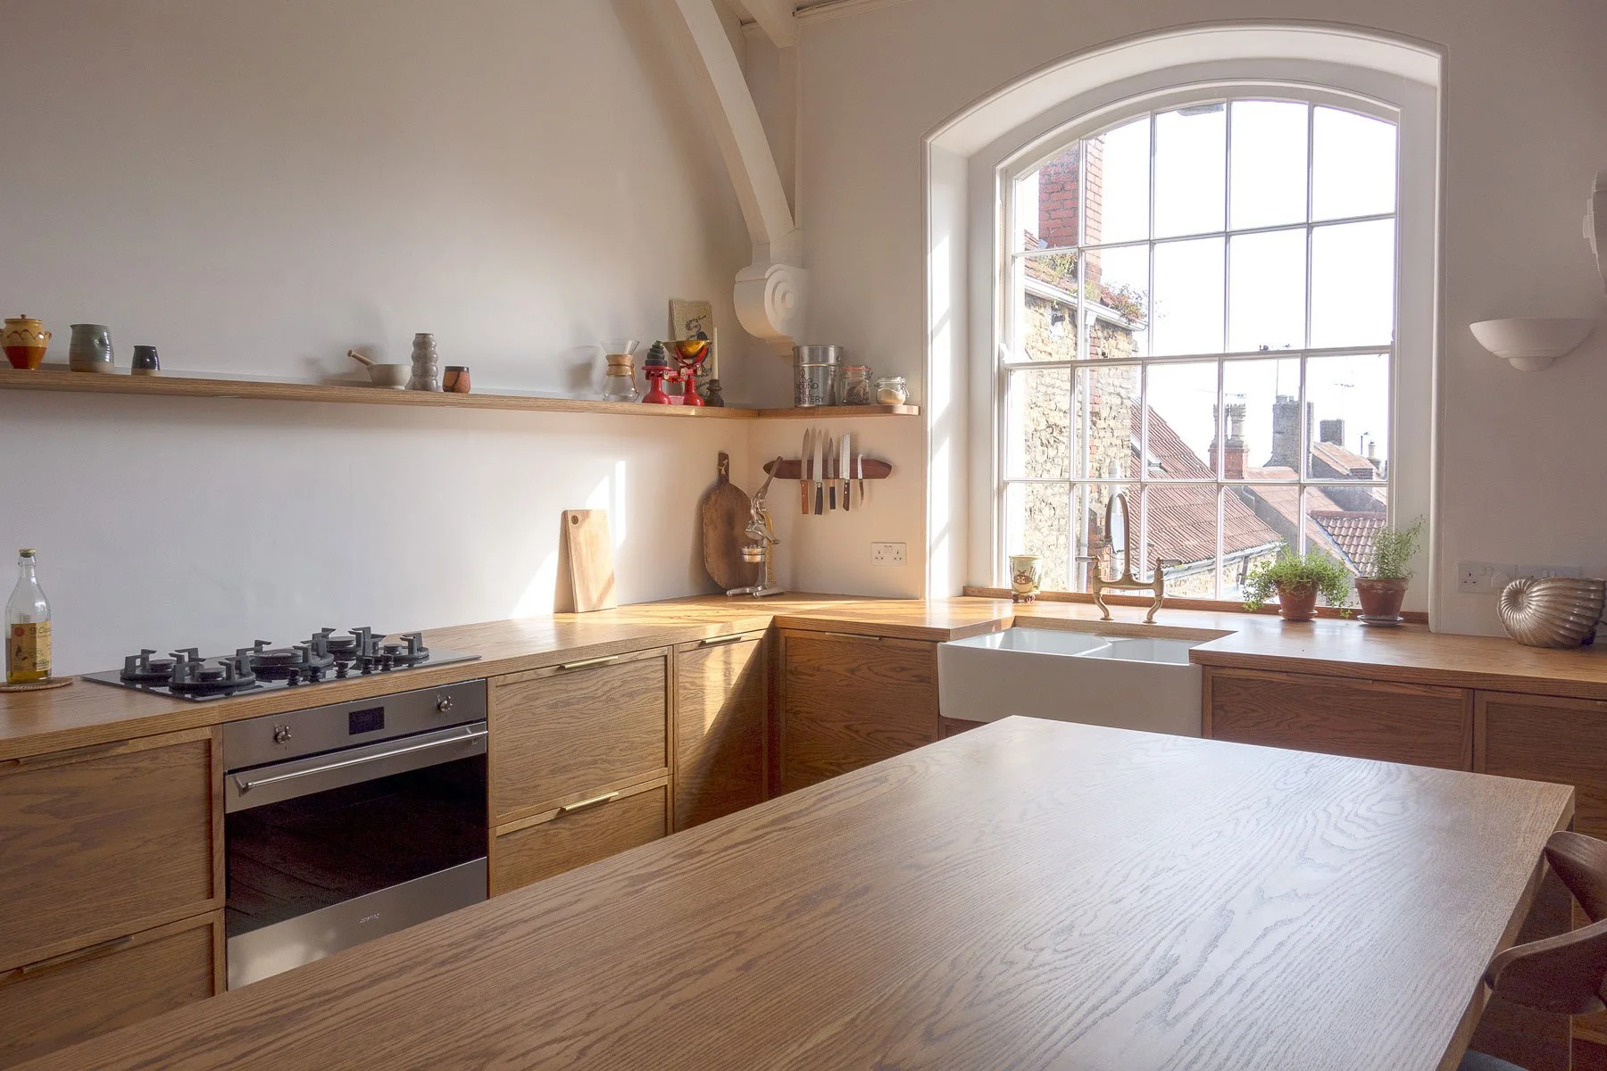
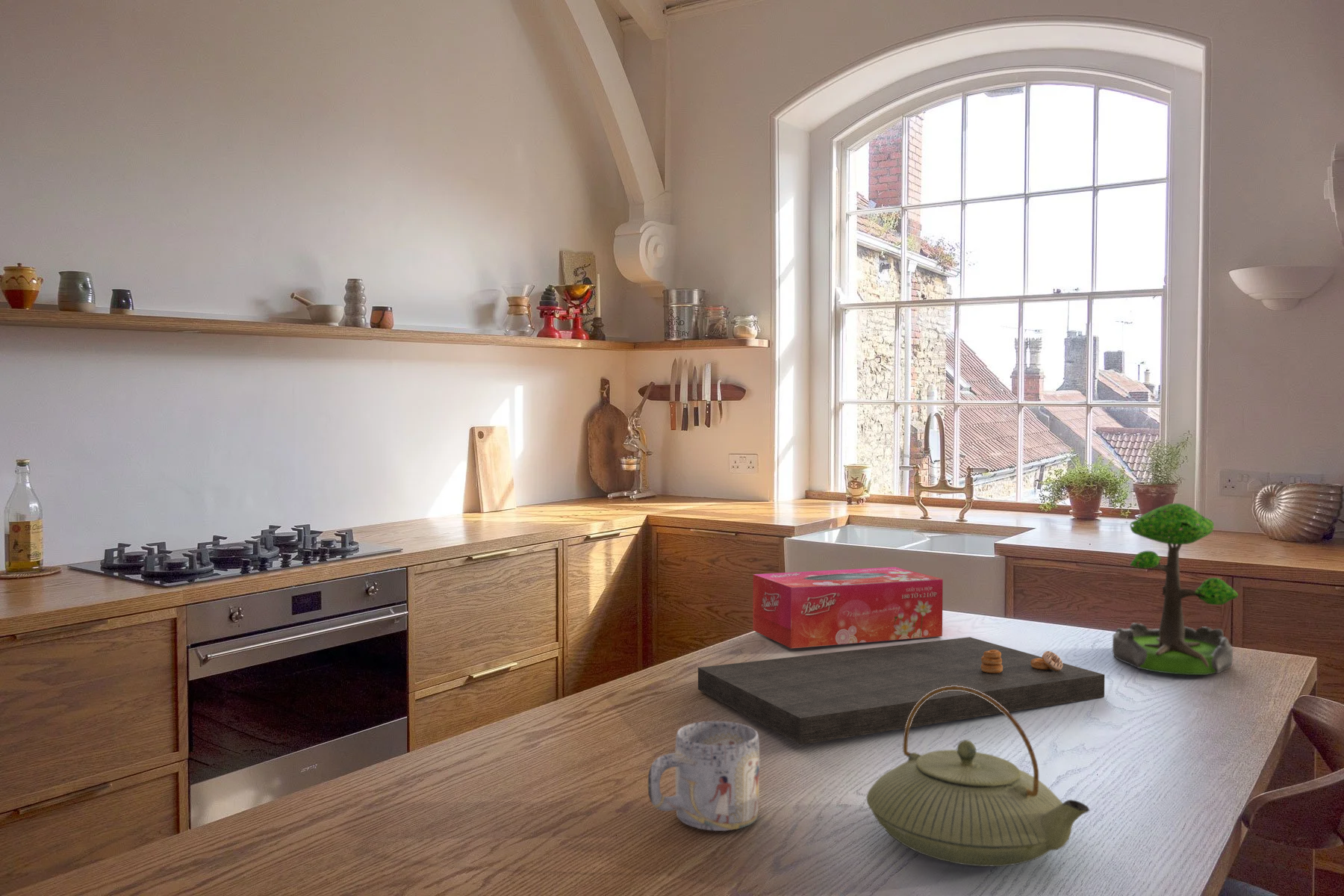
+ tissue box [752,566,944,649]
+ cutting board [697,636,1105,745]
+ plant [1112,503,1239,676]
+ mug [647,721,760,832]
+ teapot [866,685,1090,867]
